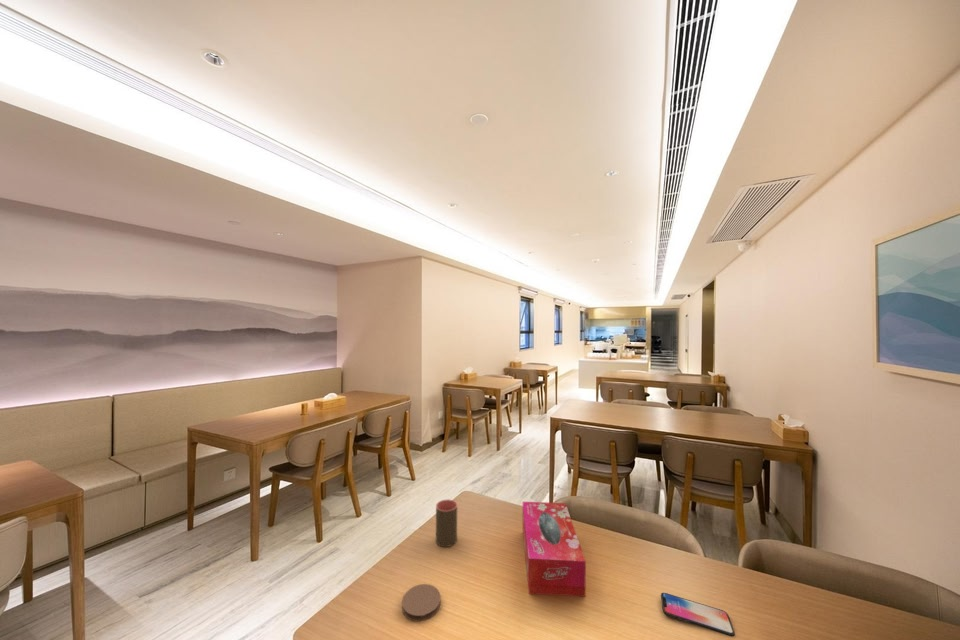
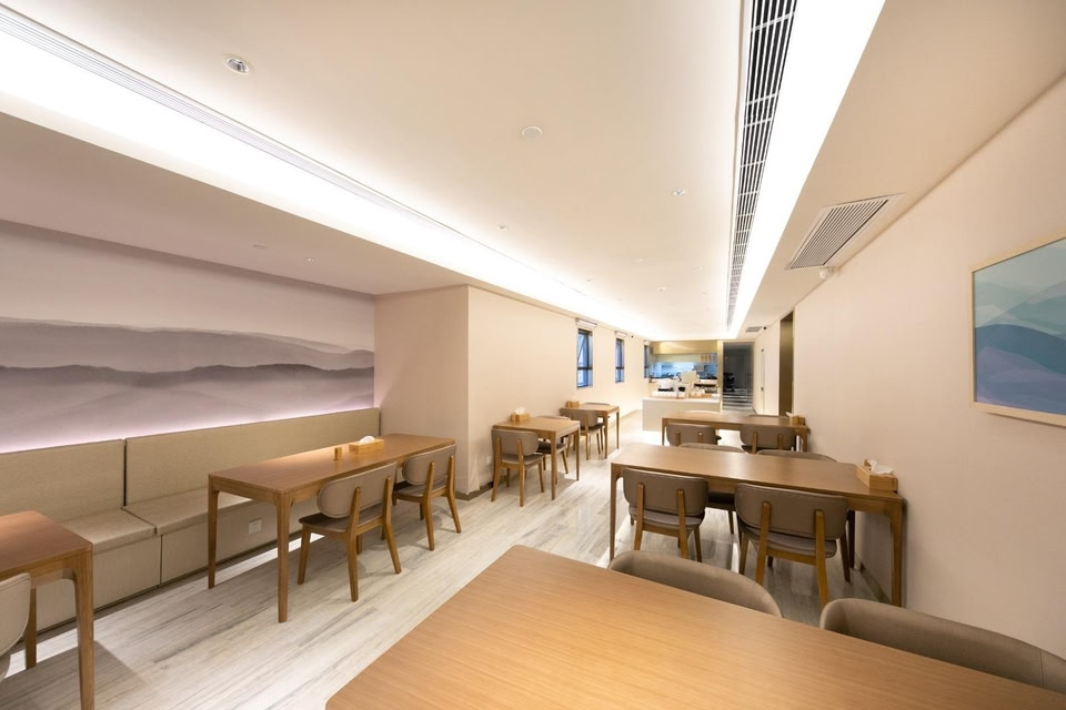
- cup [435,498,458,548]
- tissue box [522,501,587,597]
- coaster [401,583,442,622]
- smartphone [660,592,736,638]
